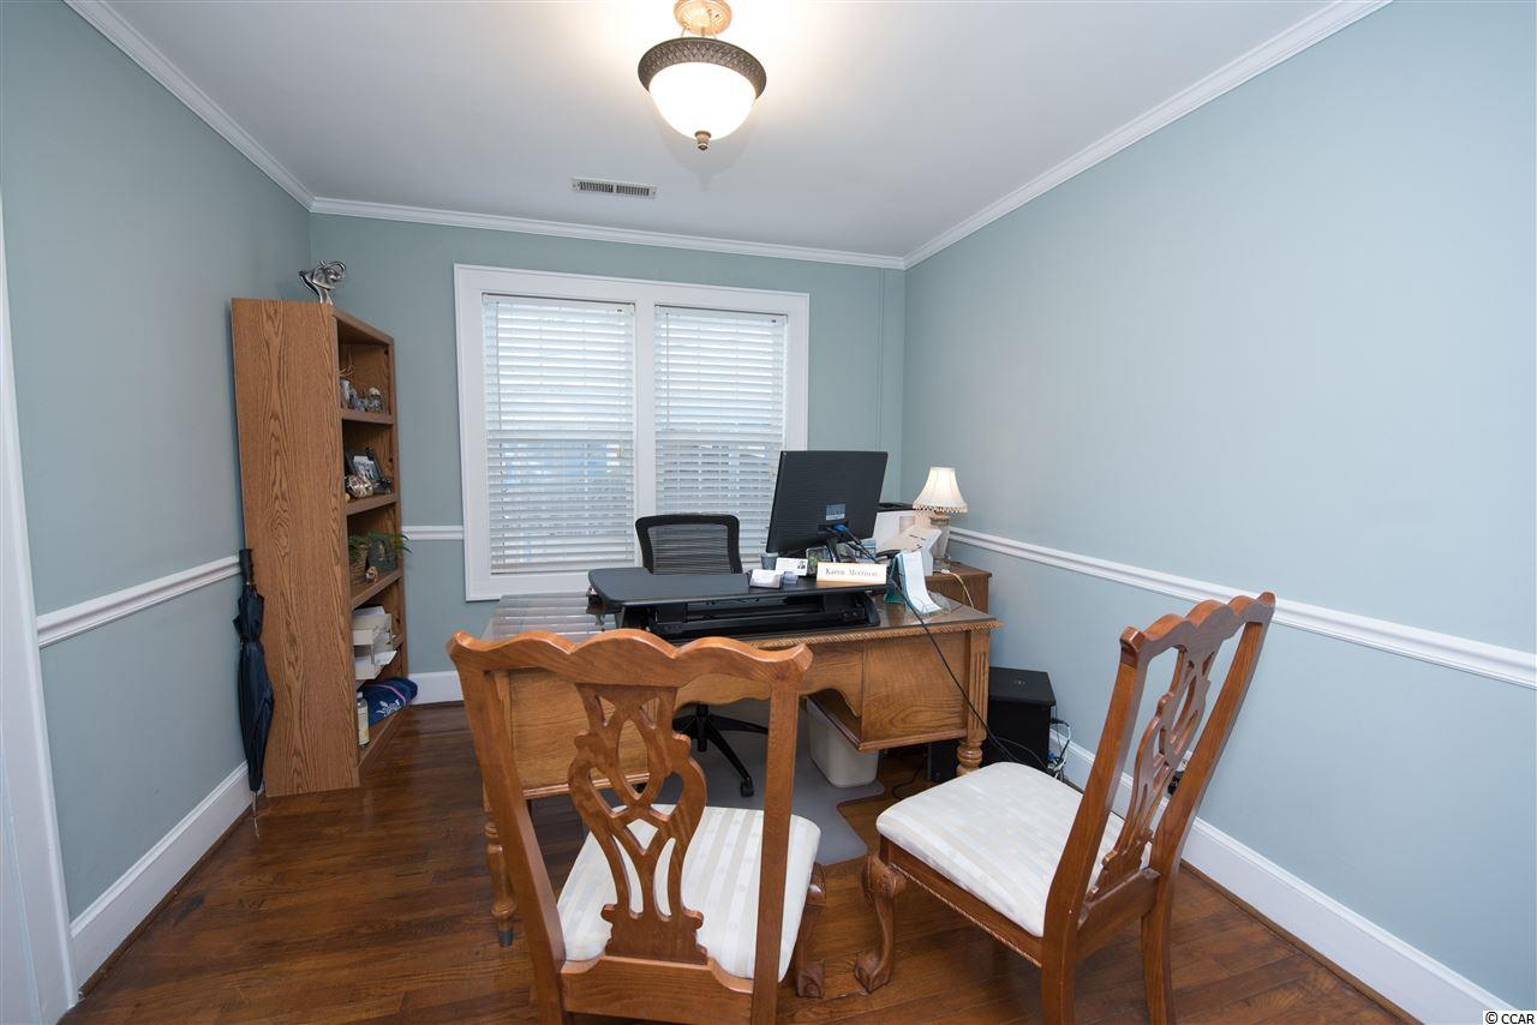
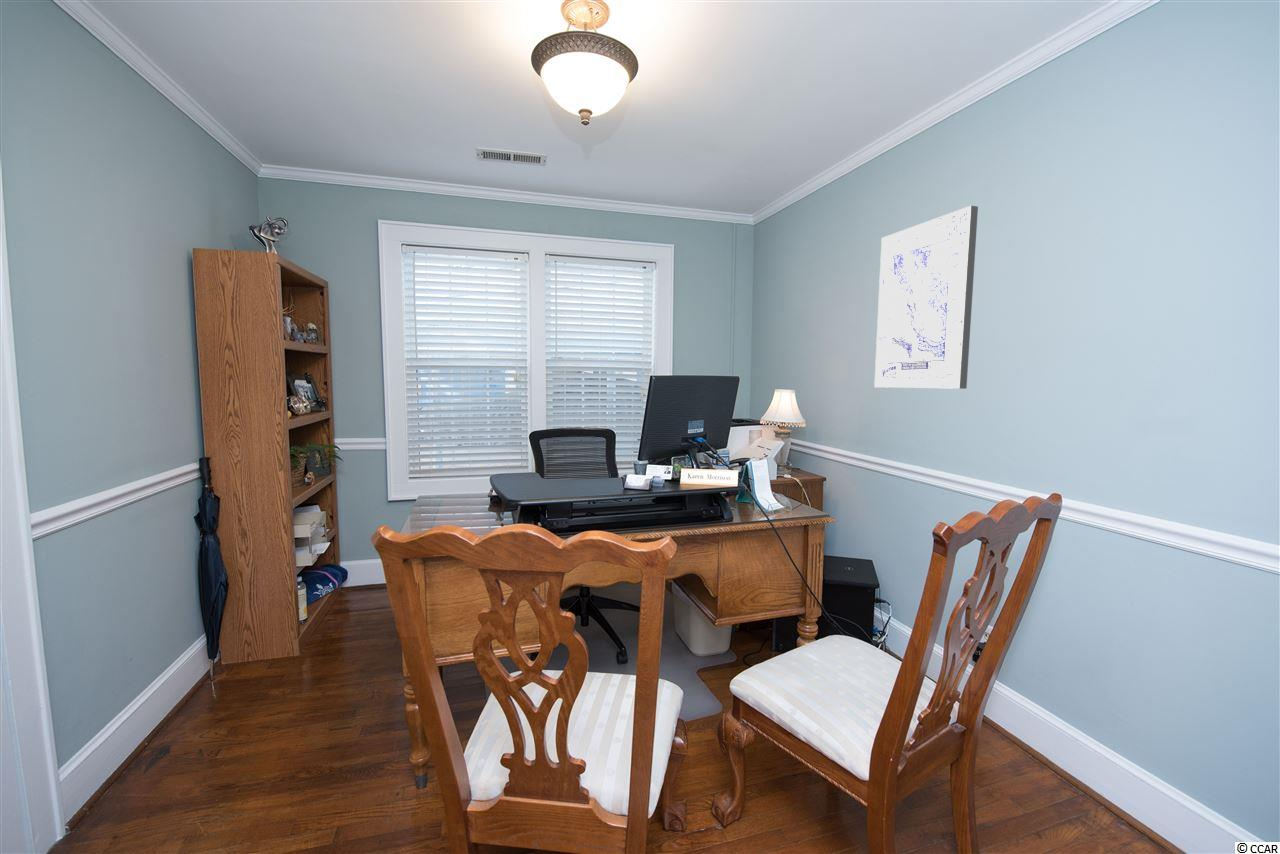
+ wall art [873,205,979,390]
